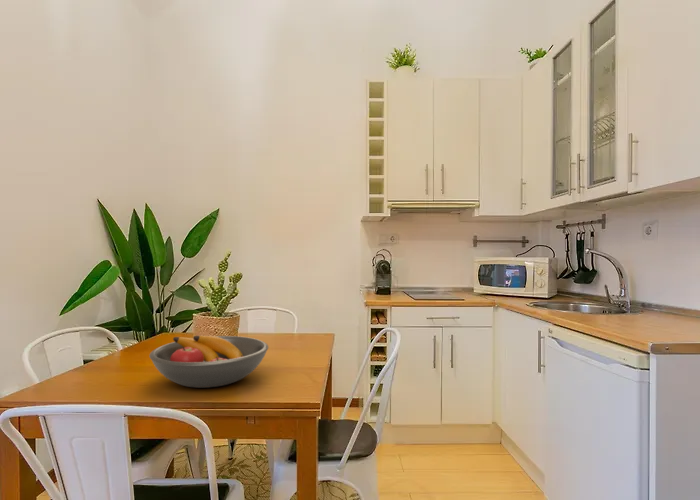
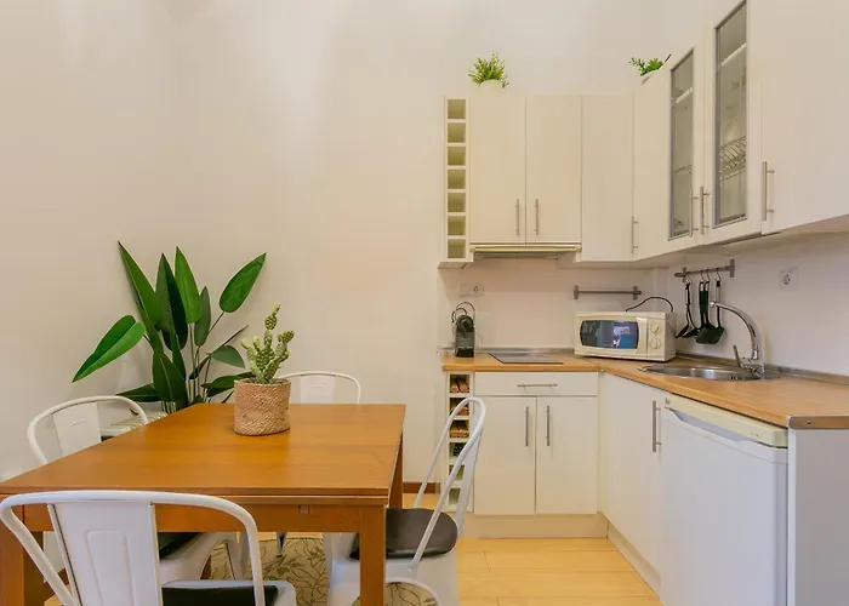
- fruit bowl [148,335,269,389]
